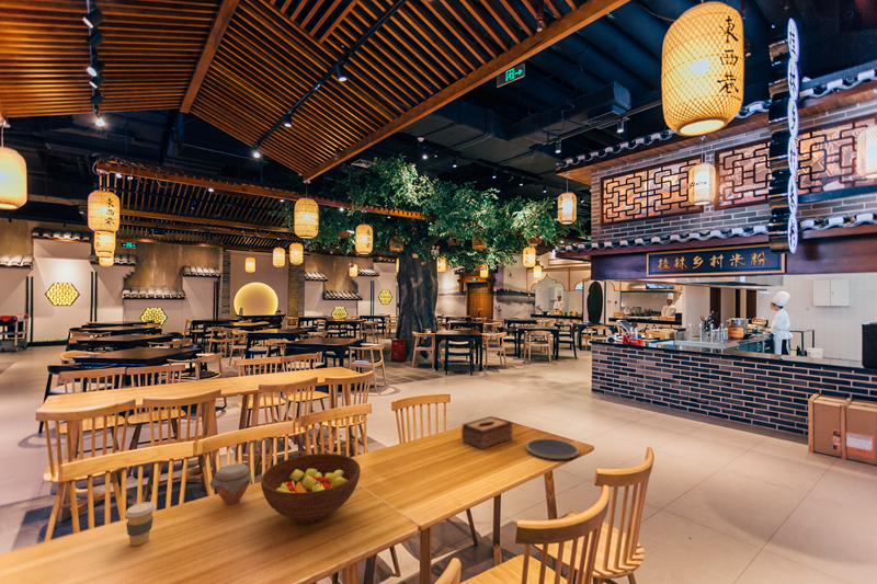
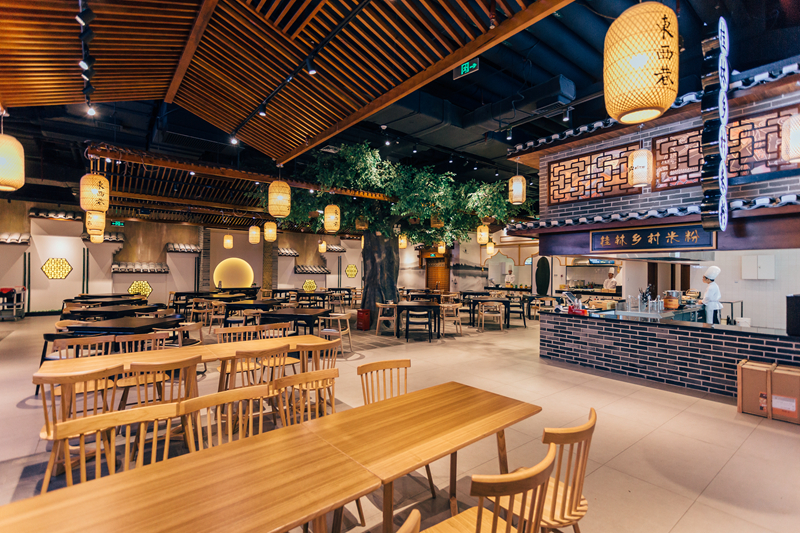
- coffee cup [124,501,157,547]
- plate [525,437,580,460]
- tissue box [460,415,513,450]
- jar [208,462,254,506]
- fruit bowl [260,453,362,525]
